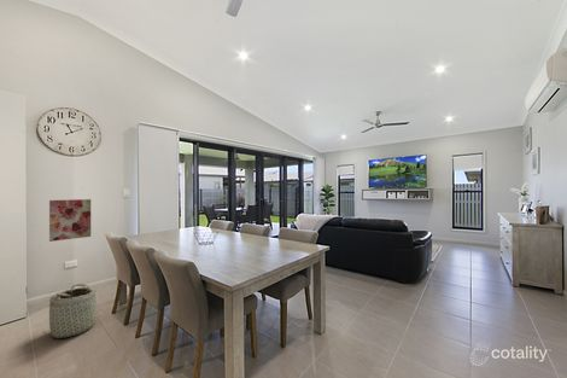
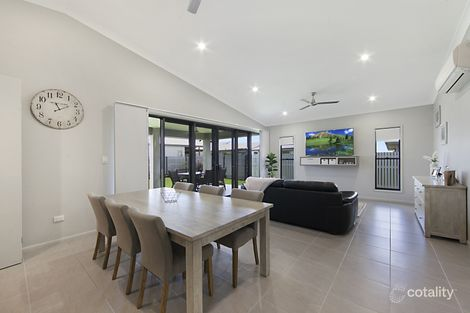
- wall art [48,198,92,243]
- basket [42,283,101,339]
